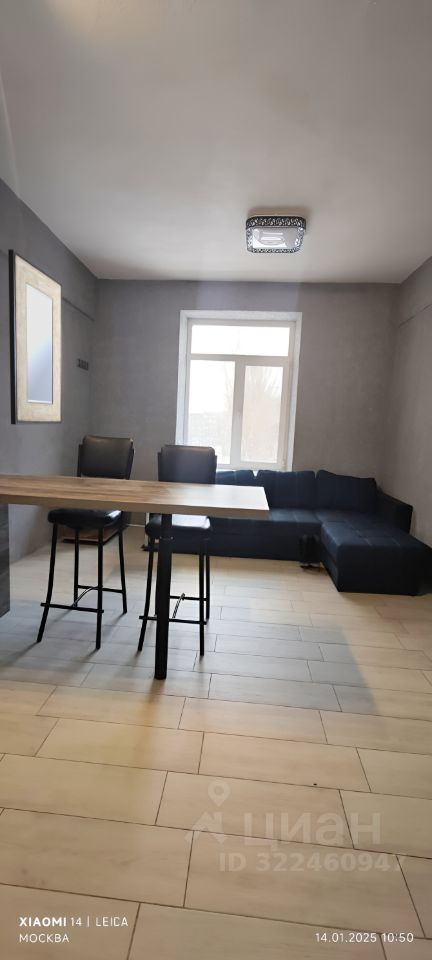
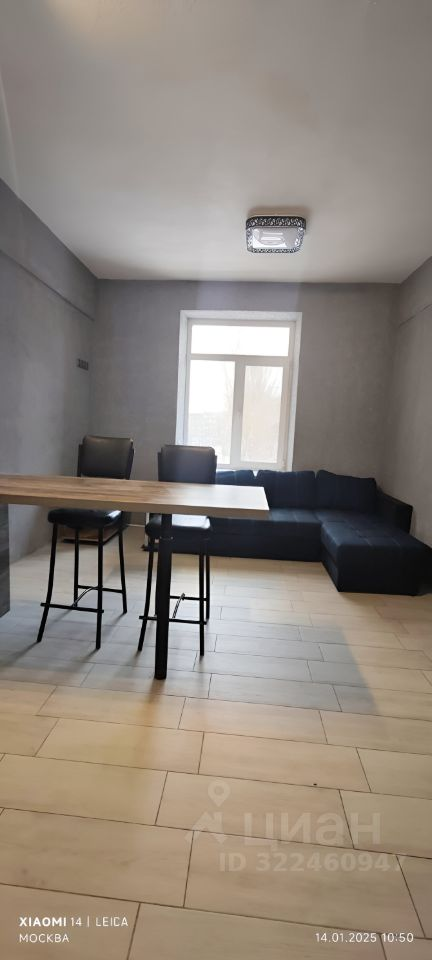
- home mirror [7,248,63,426]
- backpack [298,531,321,573]
